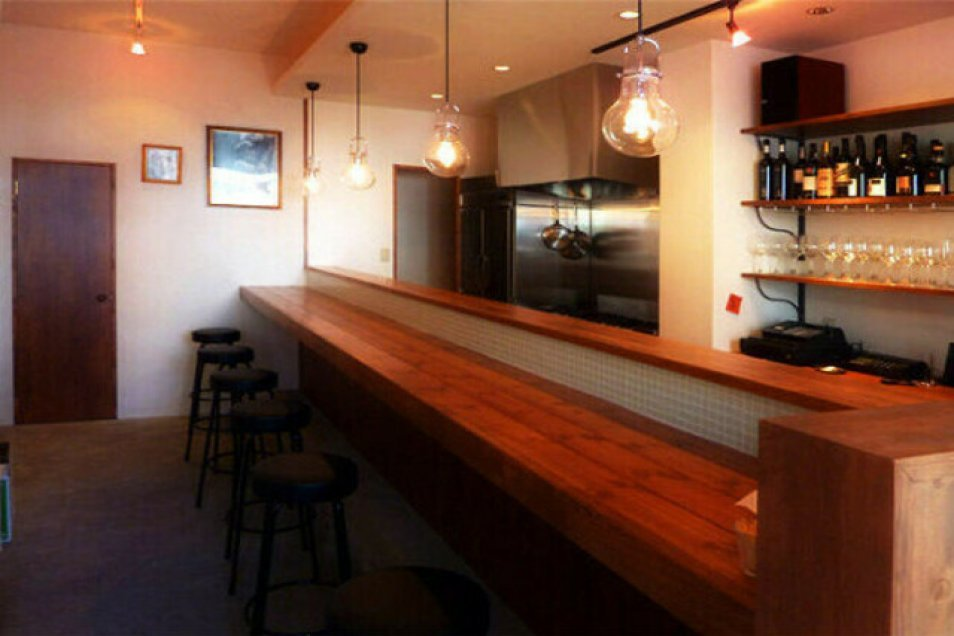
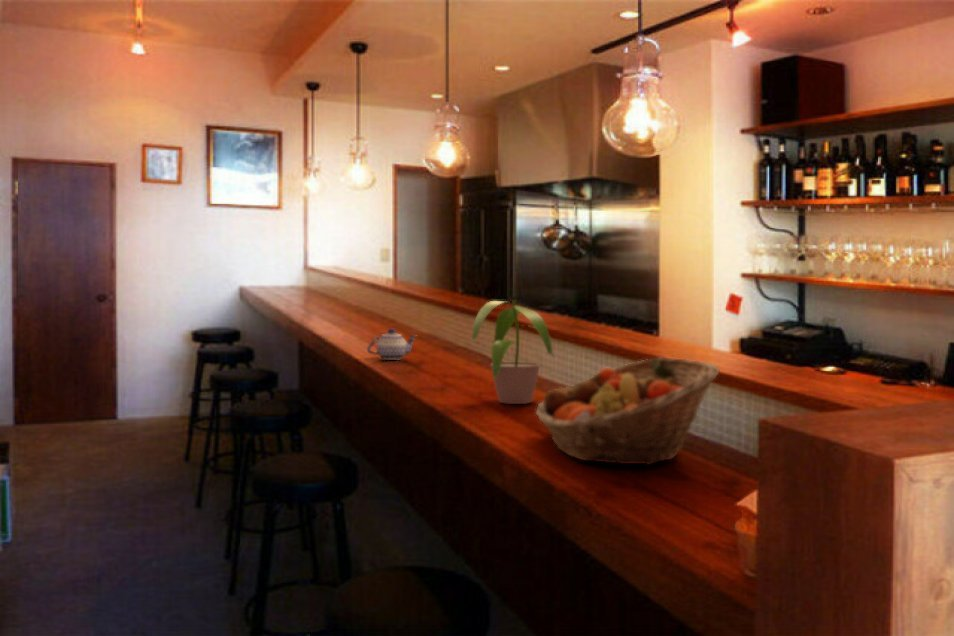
+ fruit basket [535,357,720,466]
+ teapot [366,327,418,361]
+ potted plant [470,299,556,405]
